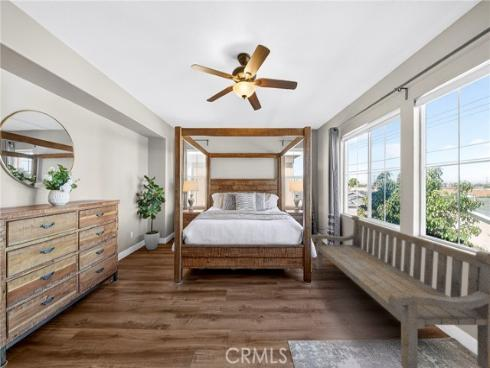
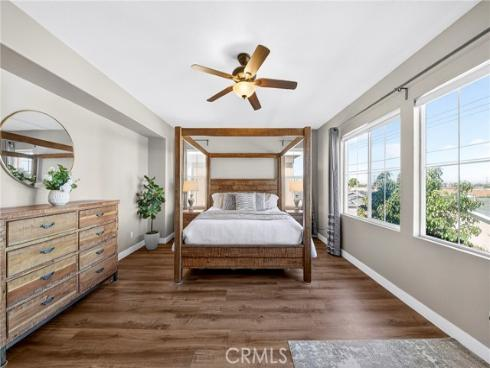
- bench [311,214,490,368]
